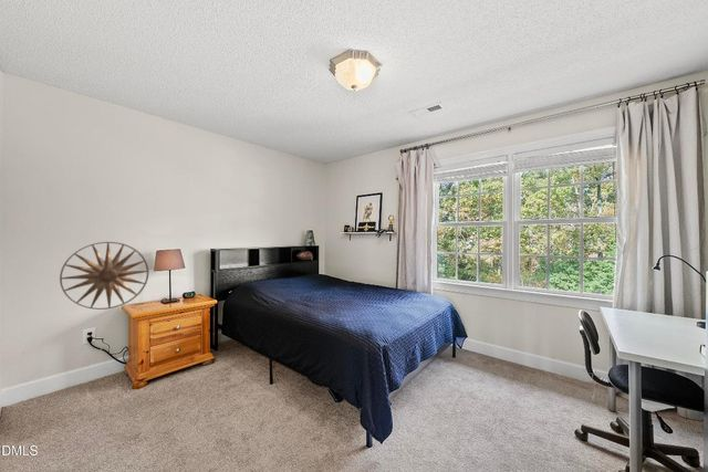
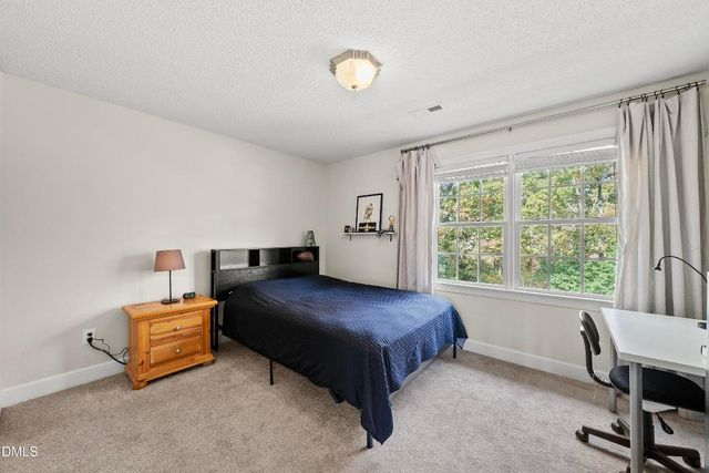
- wall art [59,241,149,311]
